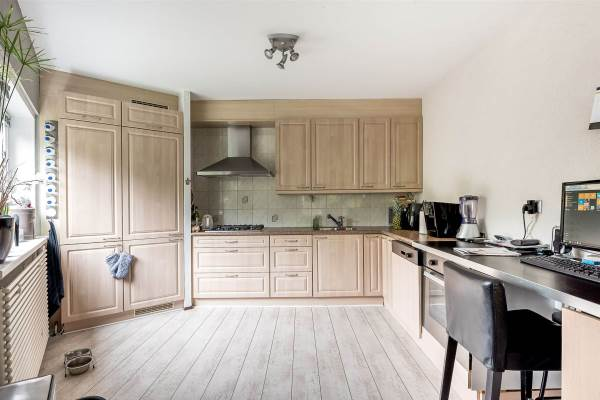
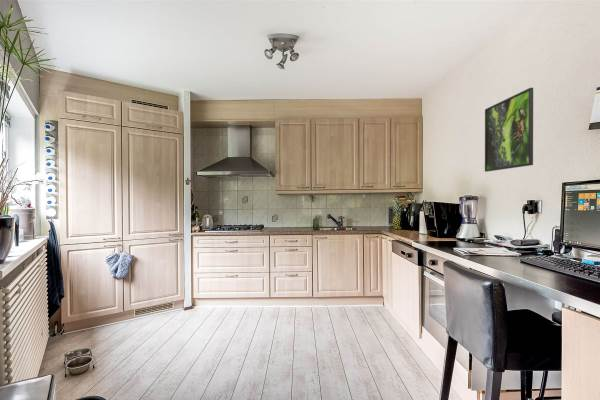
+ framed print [484,87,534,173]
